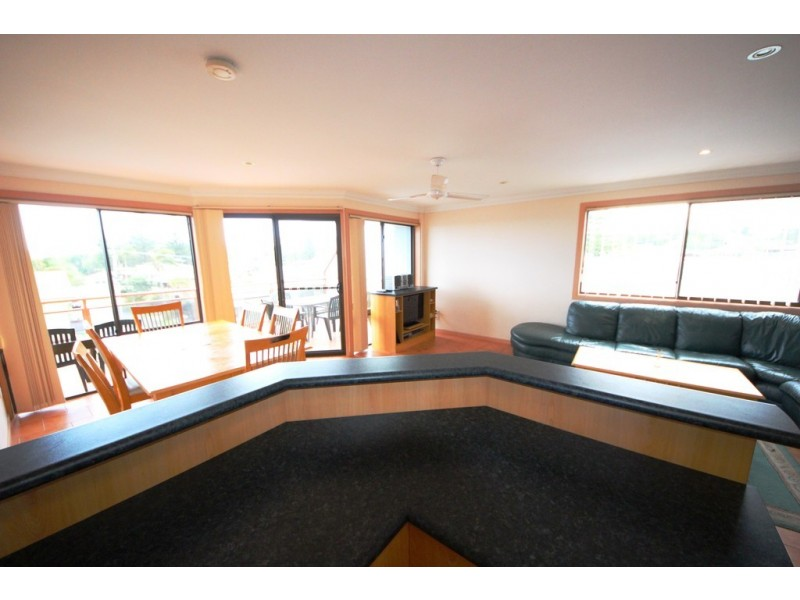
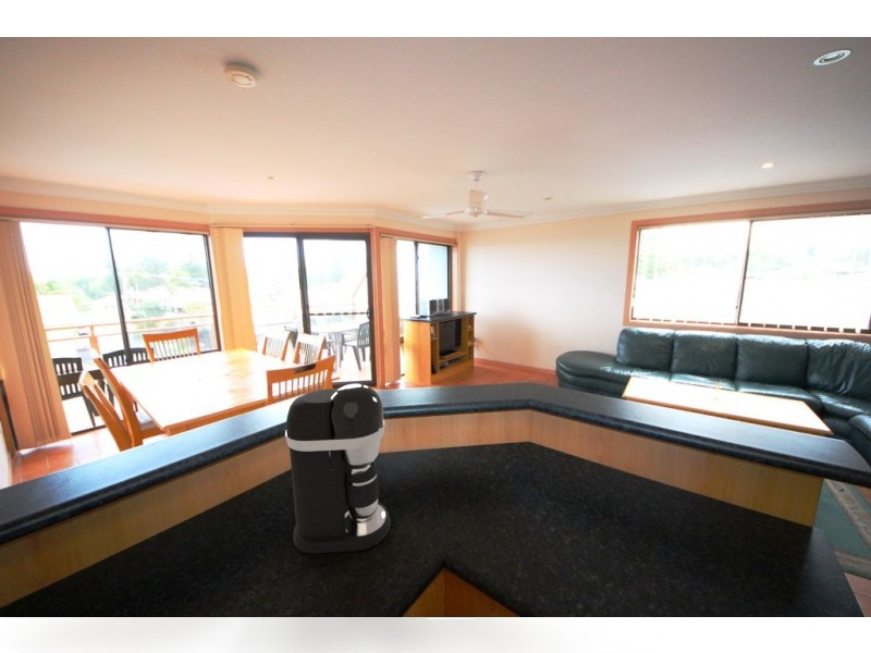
+ coffee maker [284,383,392,555]
